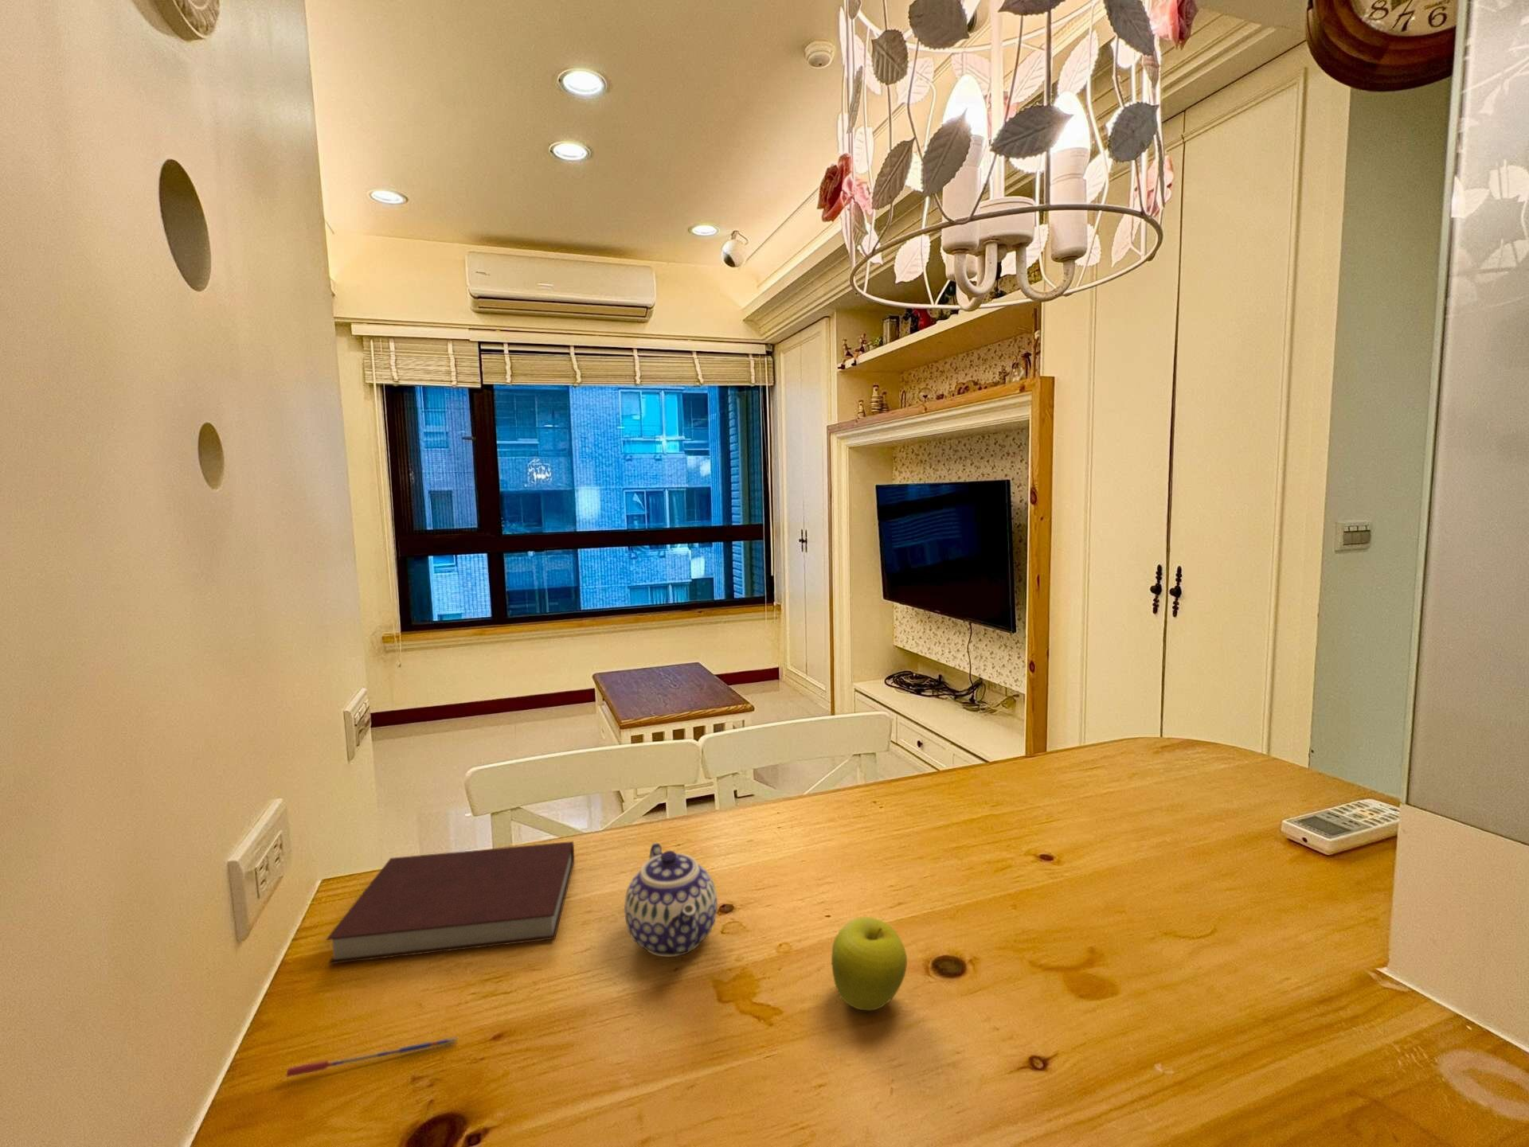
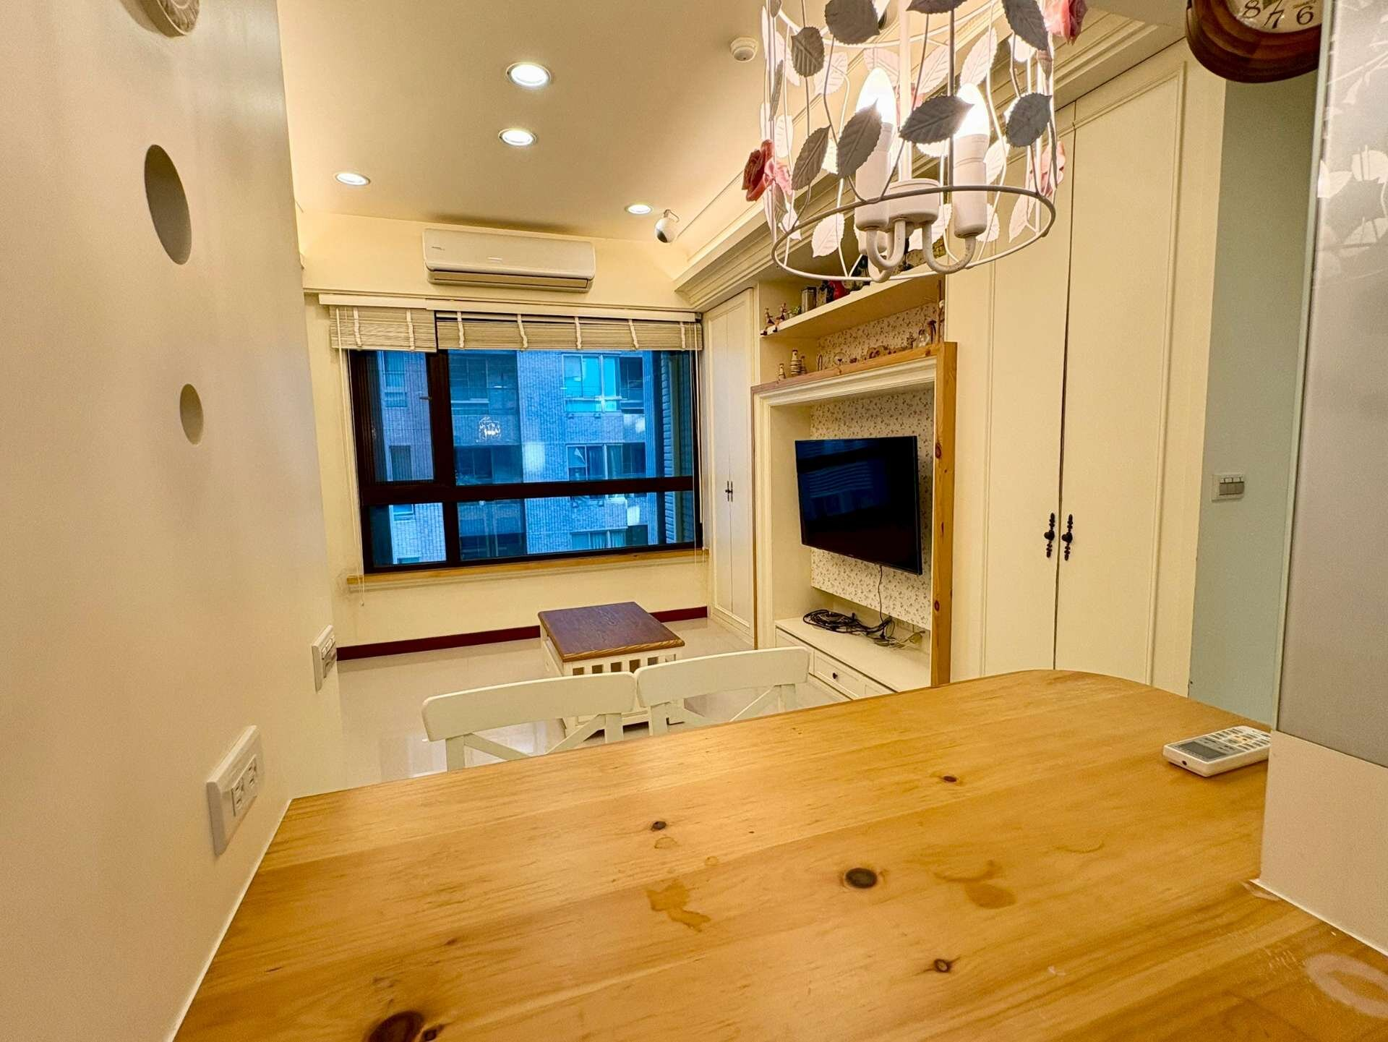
- fruit [830,916,907,1011]
- pen [286,1036,457,1078]
- notebook [325,841,575,965]
- teapot [624,842,718,958]
